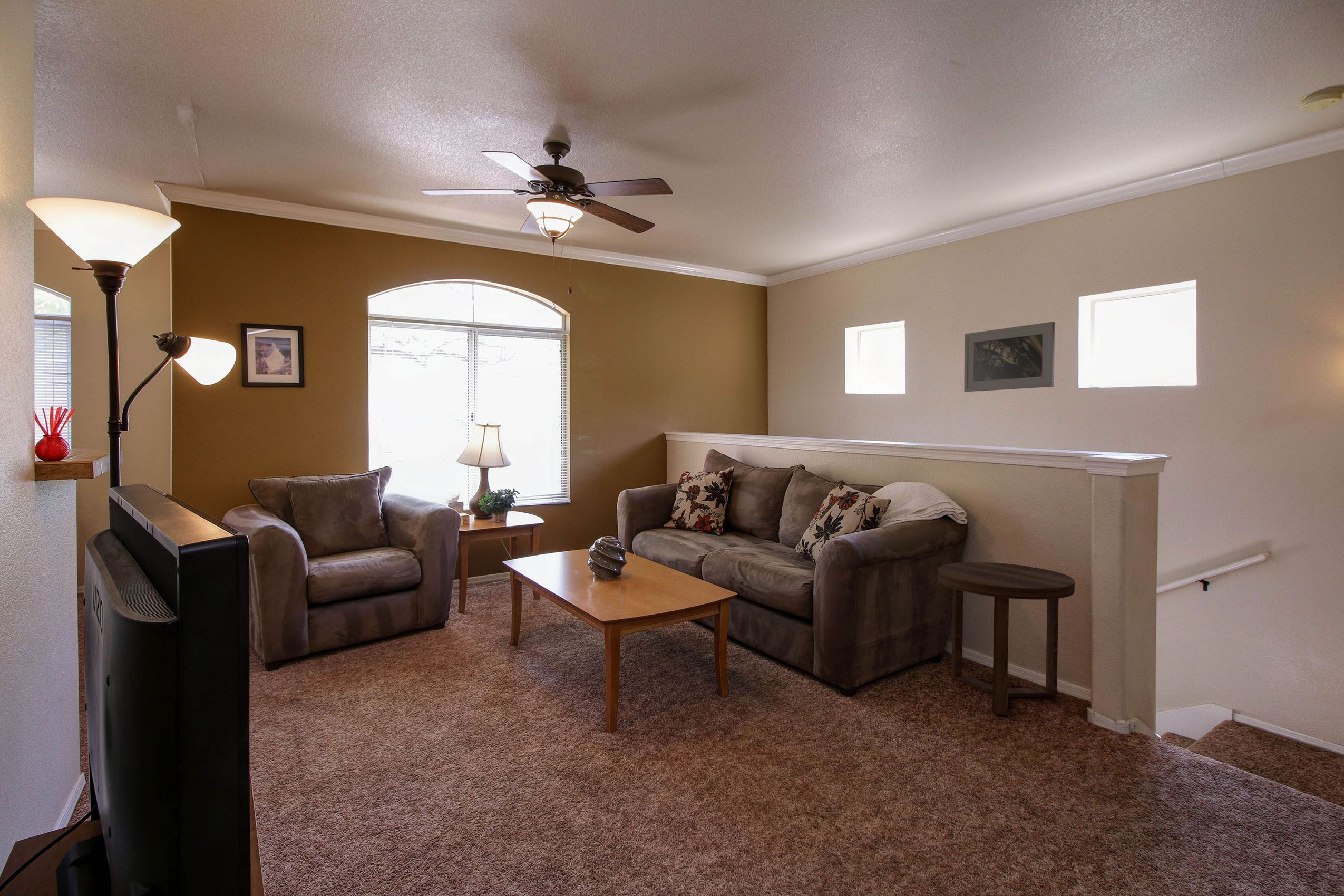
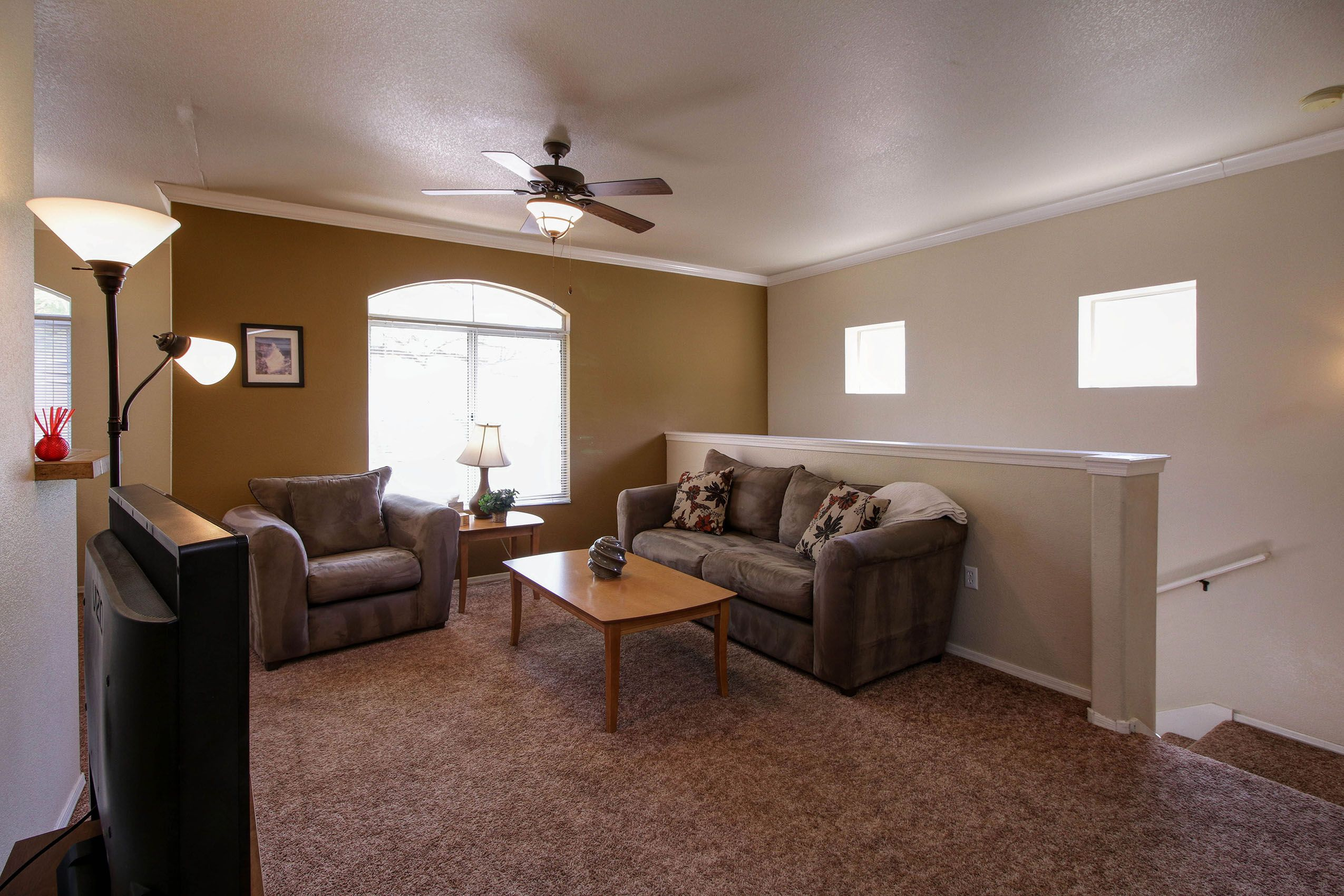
- side table [938,562,1075,716]
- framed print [963,322,1055,392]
